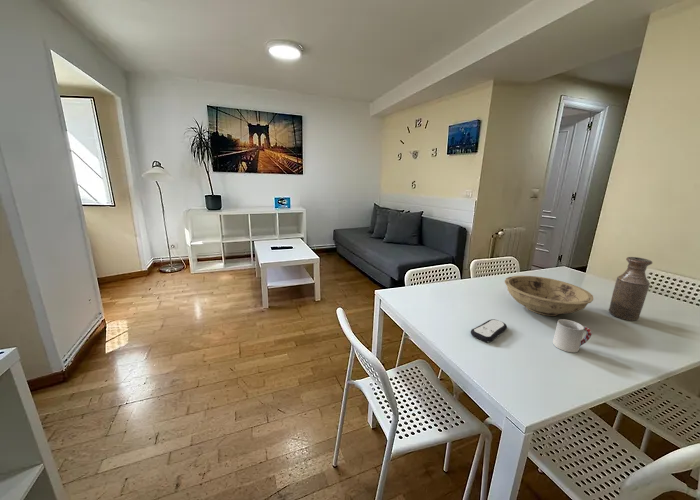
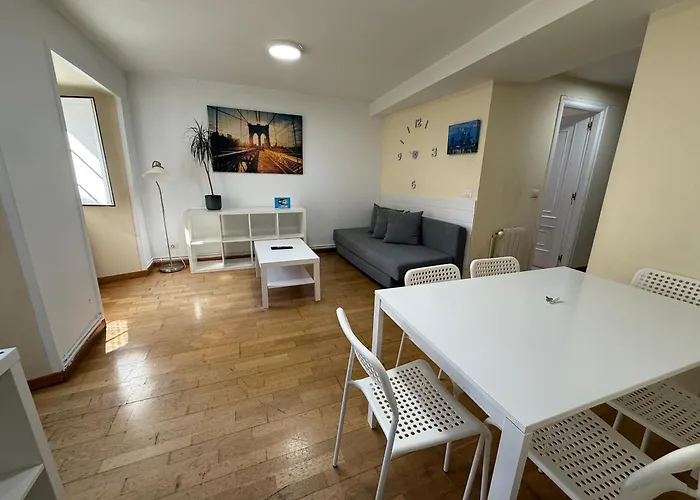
- cup [552,318,592,354]
- remote control [470,318,508,343]
- bowl [504,275,594,317]
- bottle [608,256,654,321]
